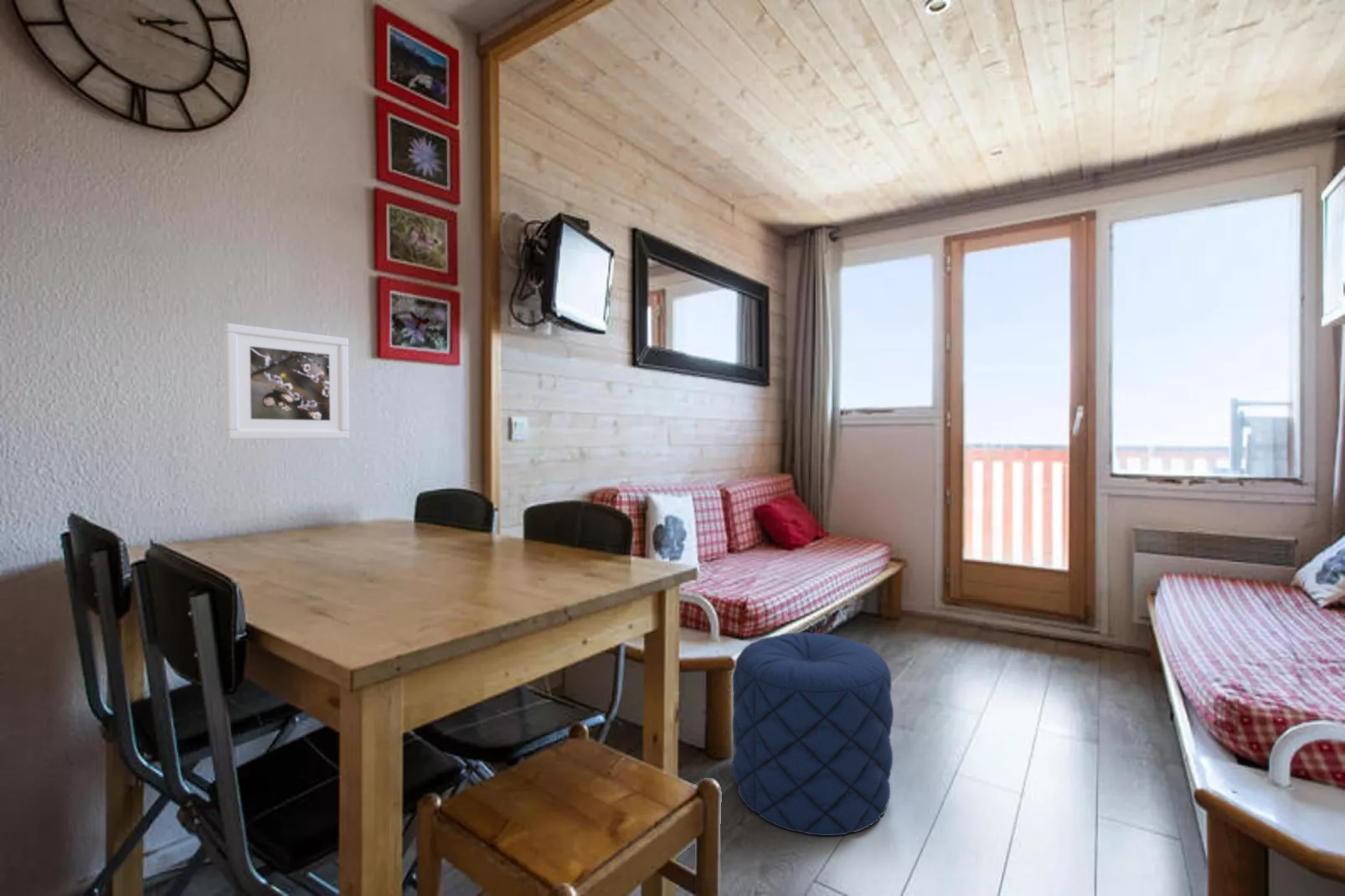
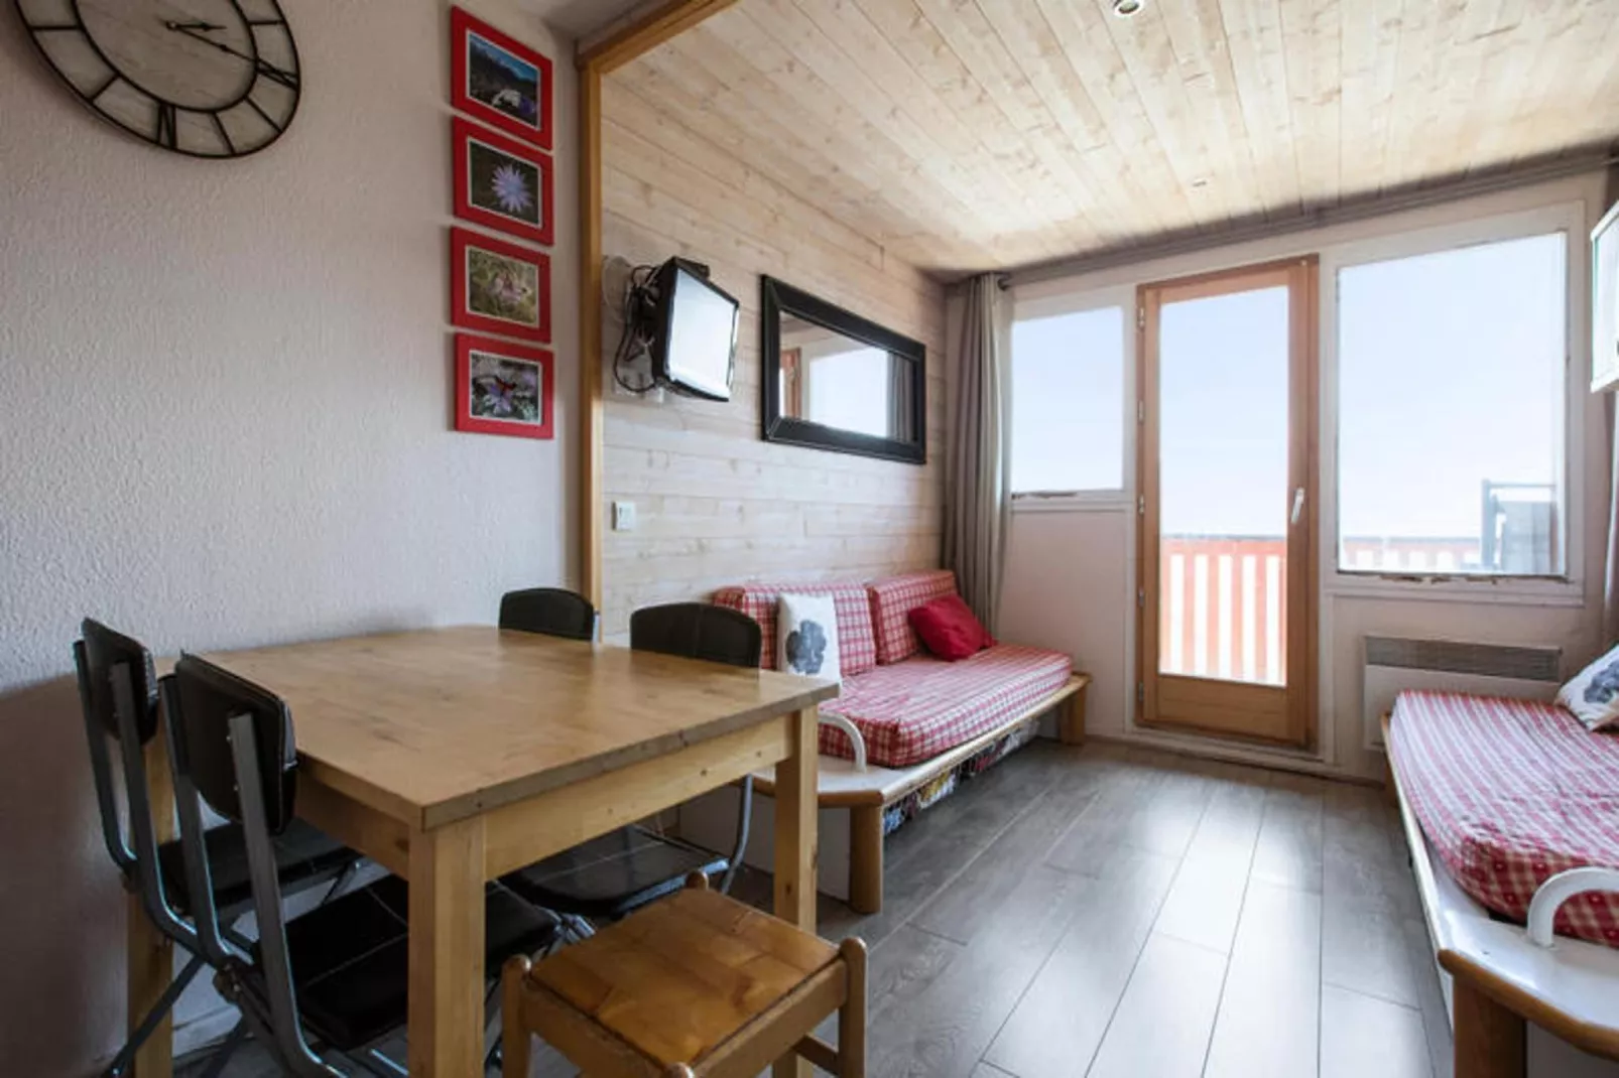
- pouf [731,631,894,837]
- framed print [223,322,350,440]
